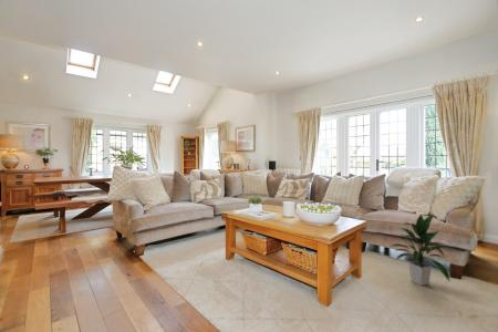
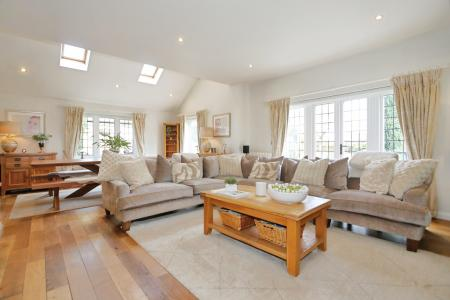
- indoor plant [387,212,452,287]
